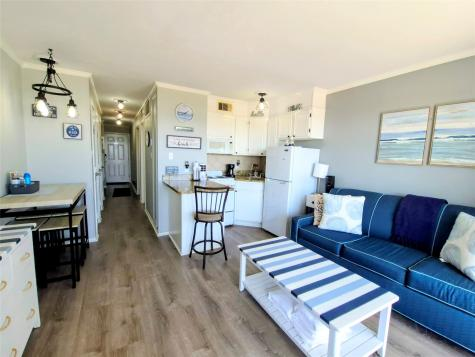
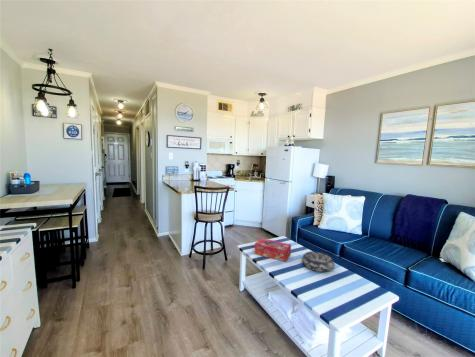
+ decorative bowl [301,250,336,273]
+ tissue box [253,237,292,263]
